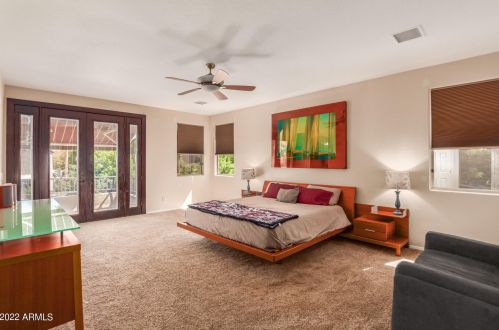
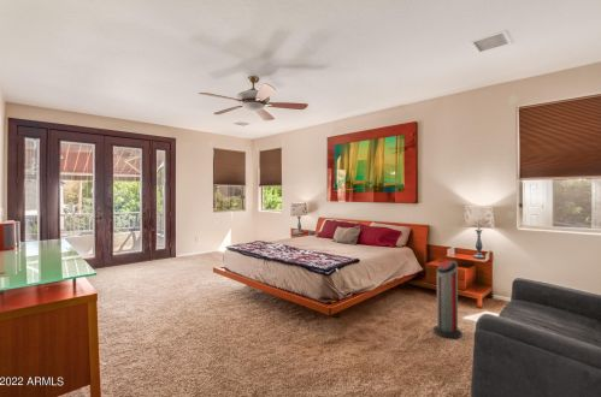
+ air purifier [432,260,464,339]
